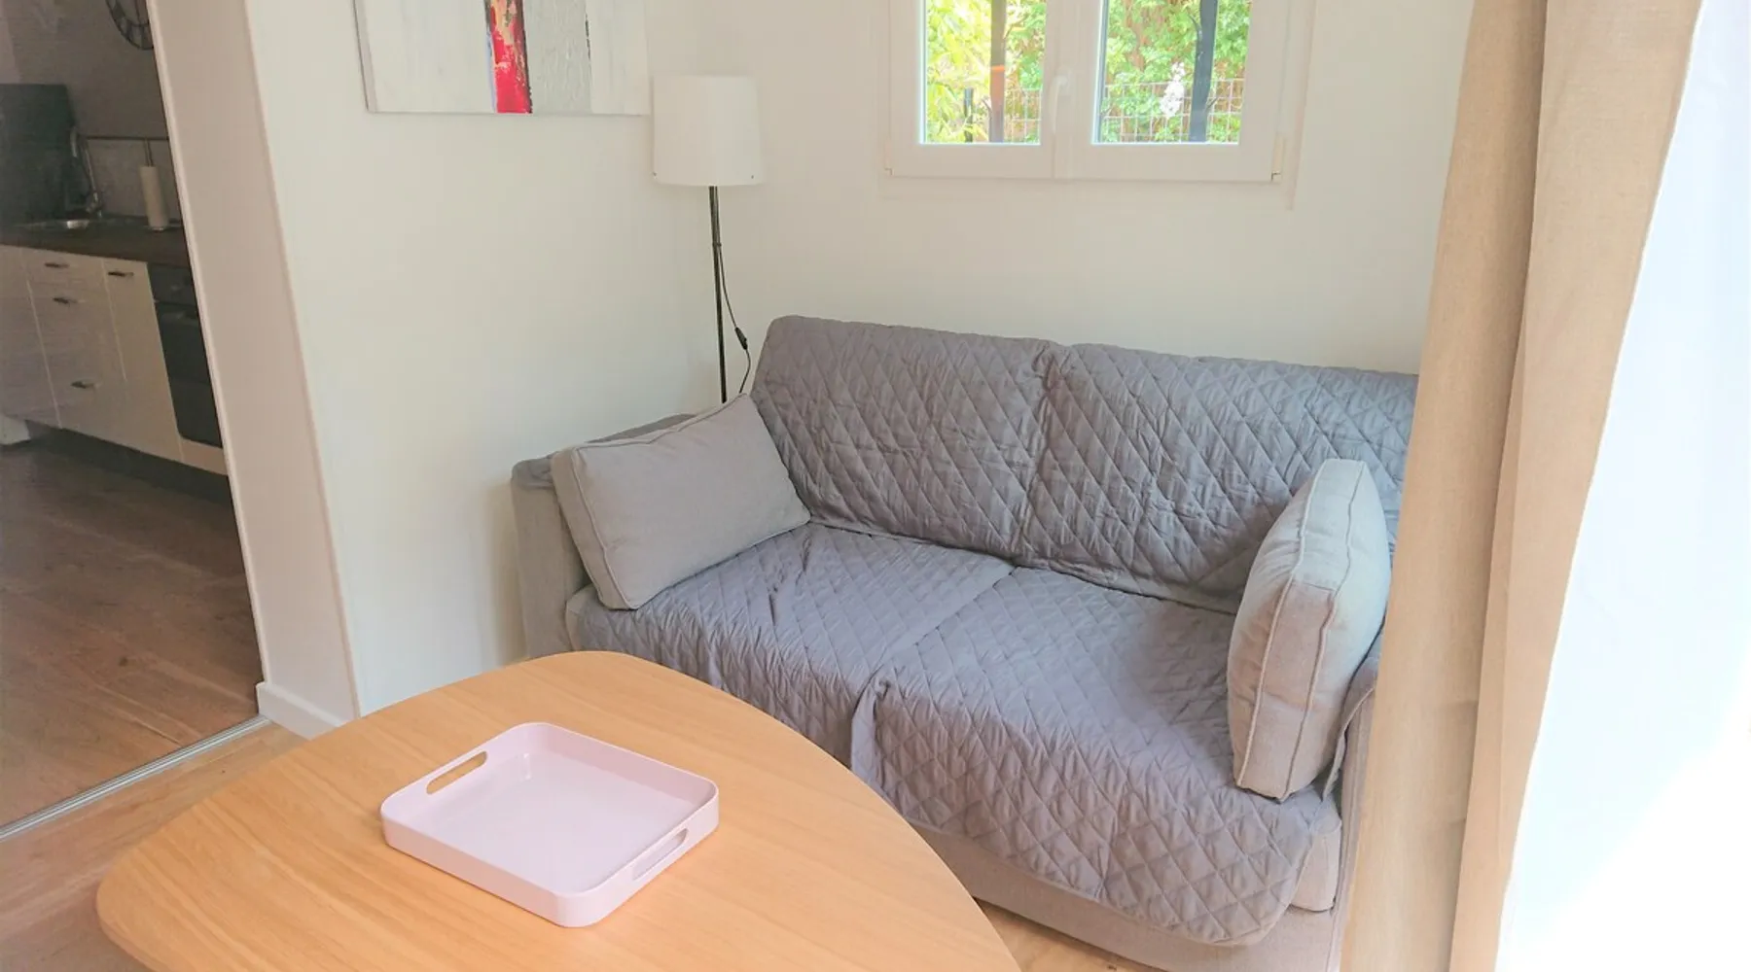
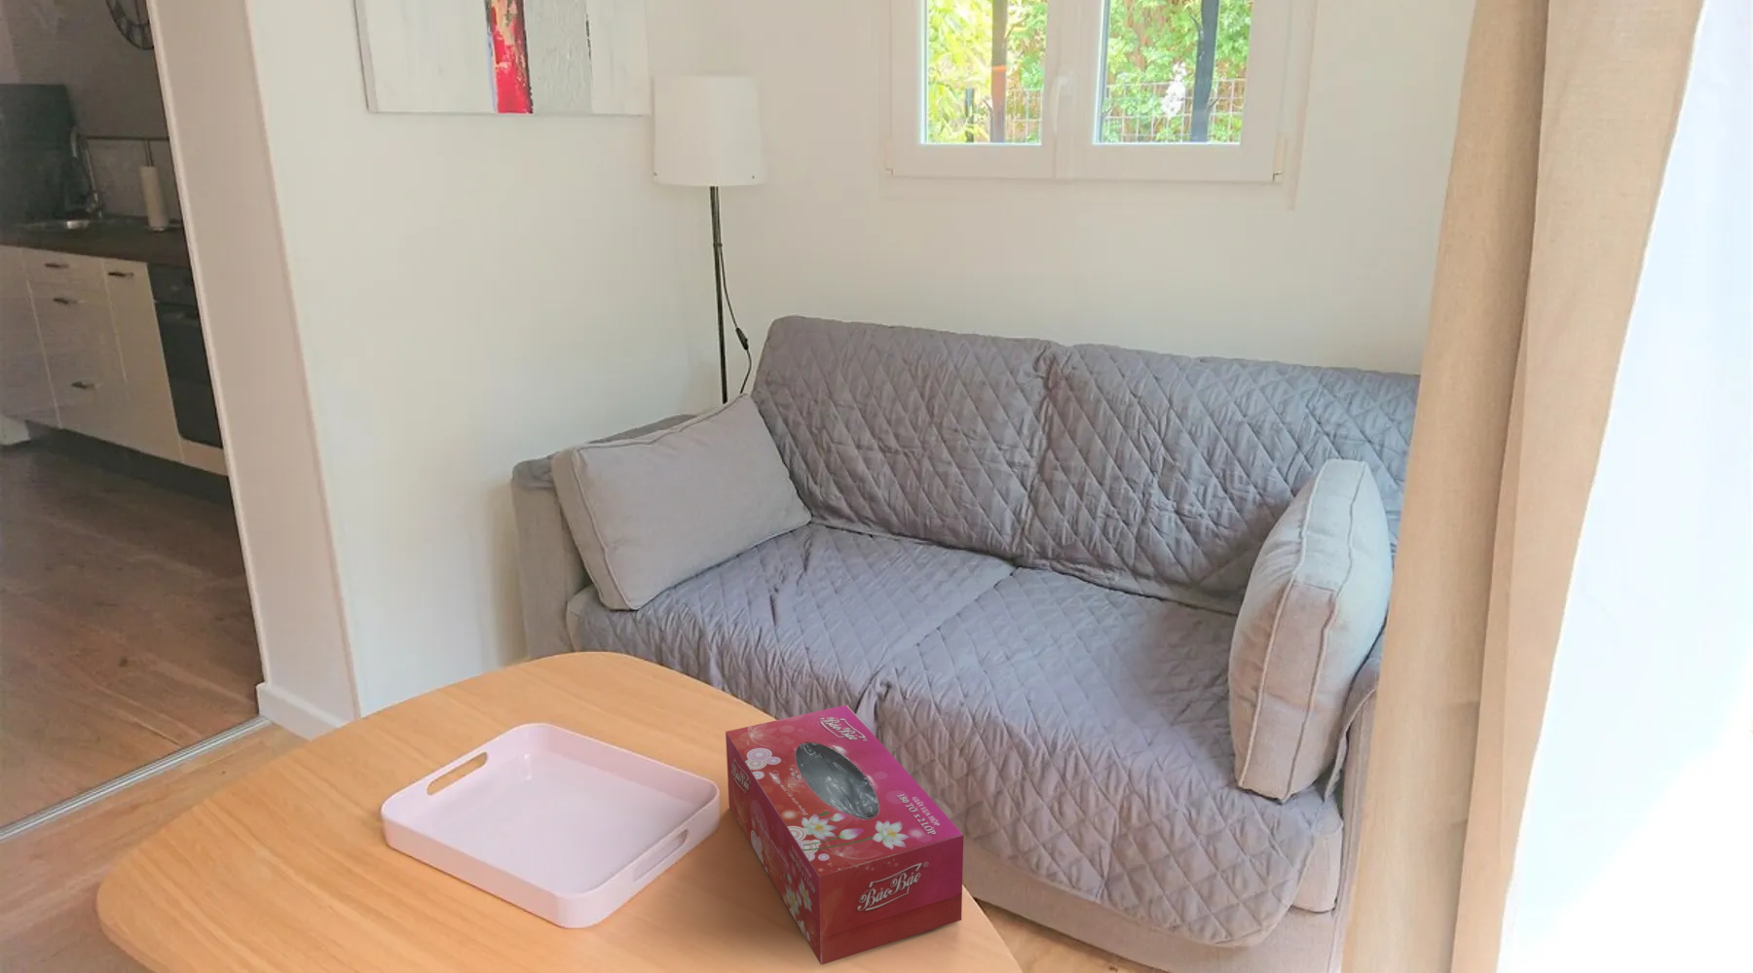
+ tissue box [724,703,964,966]
